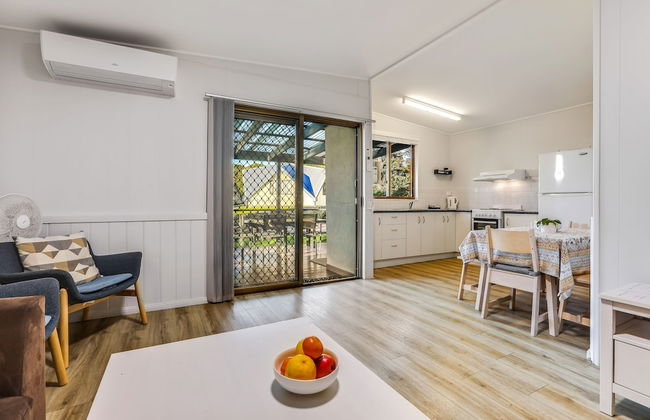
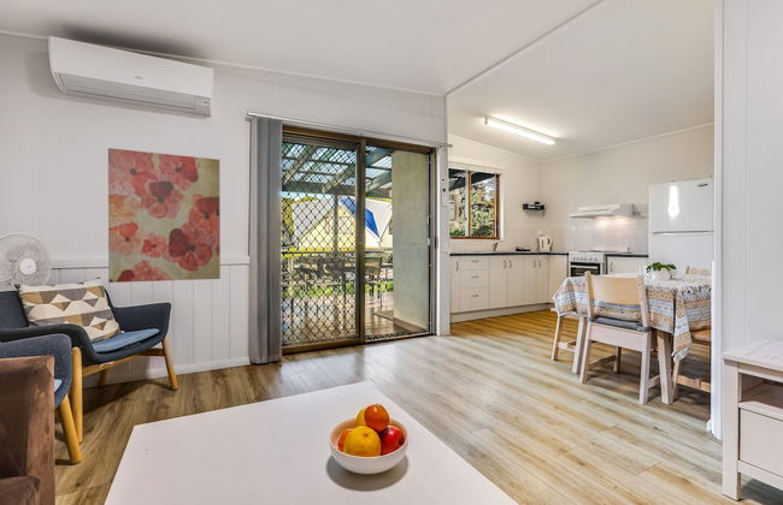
+ wall art [107,147,222,284]
